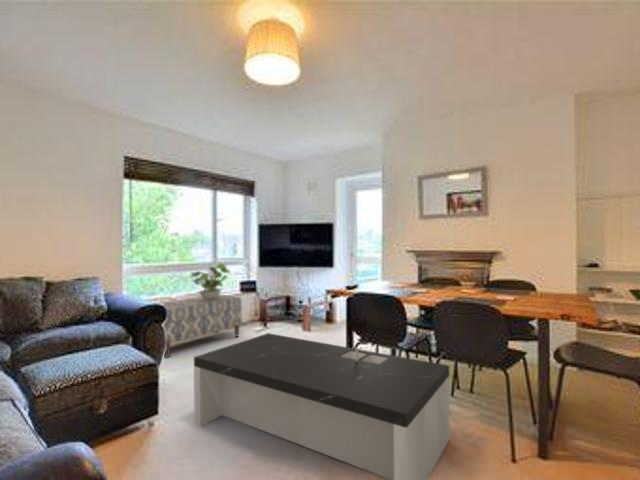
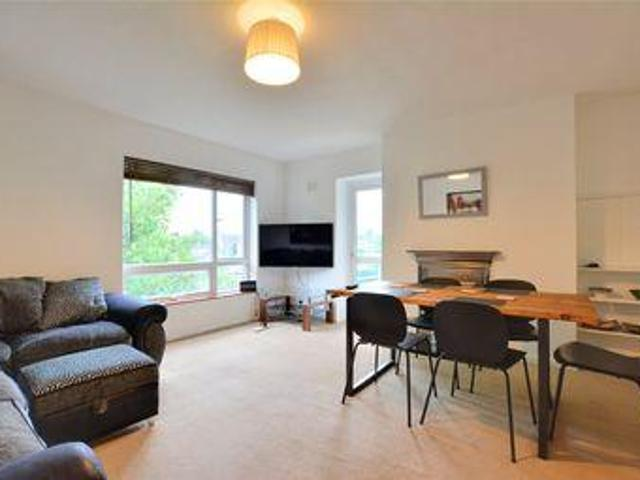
- coffee table [193,332,451,480]
- potted plant [190,262,232,300]
- bench [159,294,243,359]
